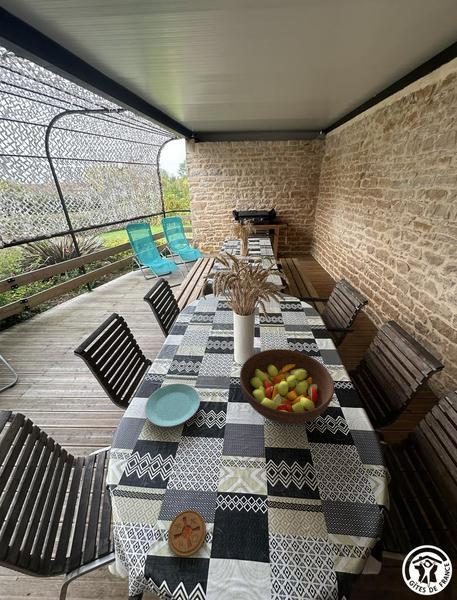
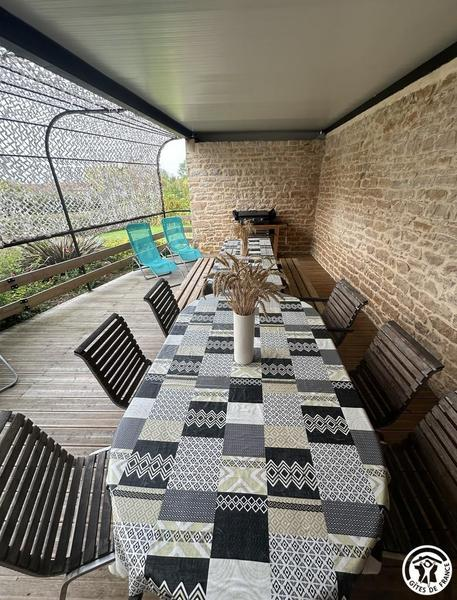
- fruit bowl [239,348,335,426]
- coaster [167,509,207,558]
- plate [144,382,201,428]
